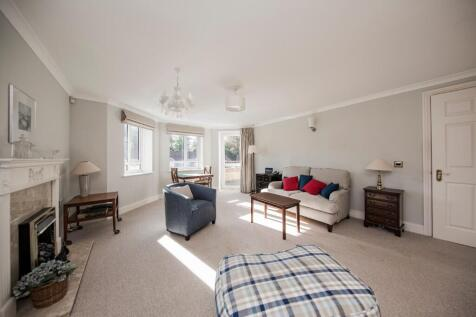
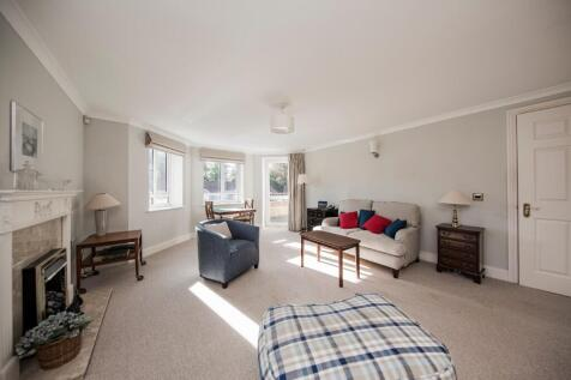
- chandelier [158,66,196,119]
